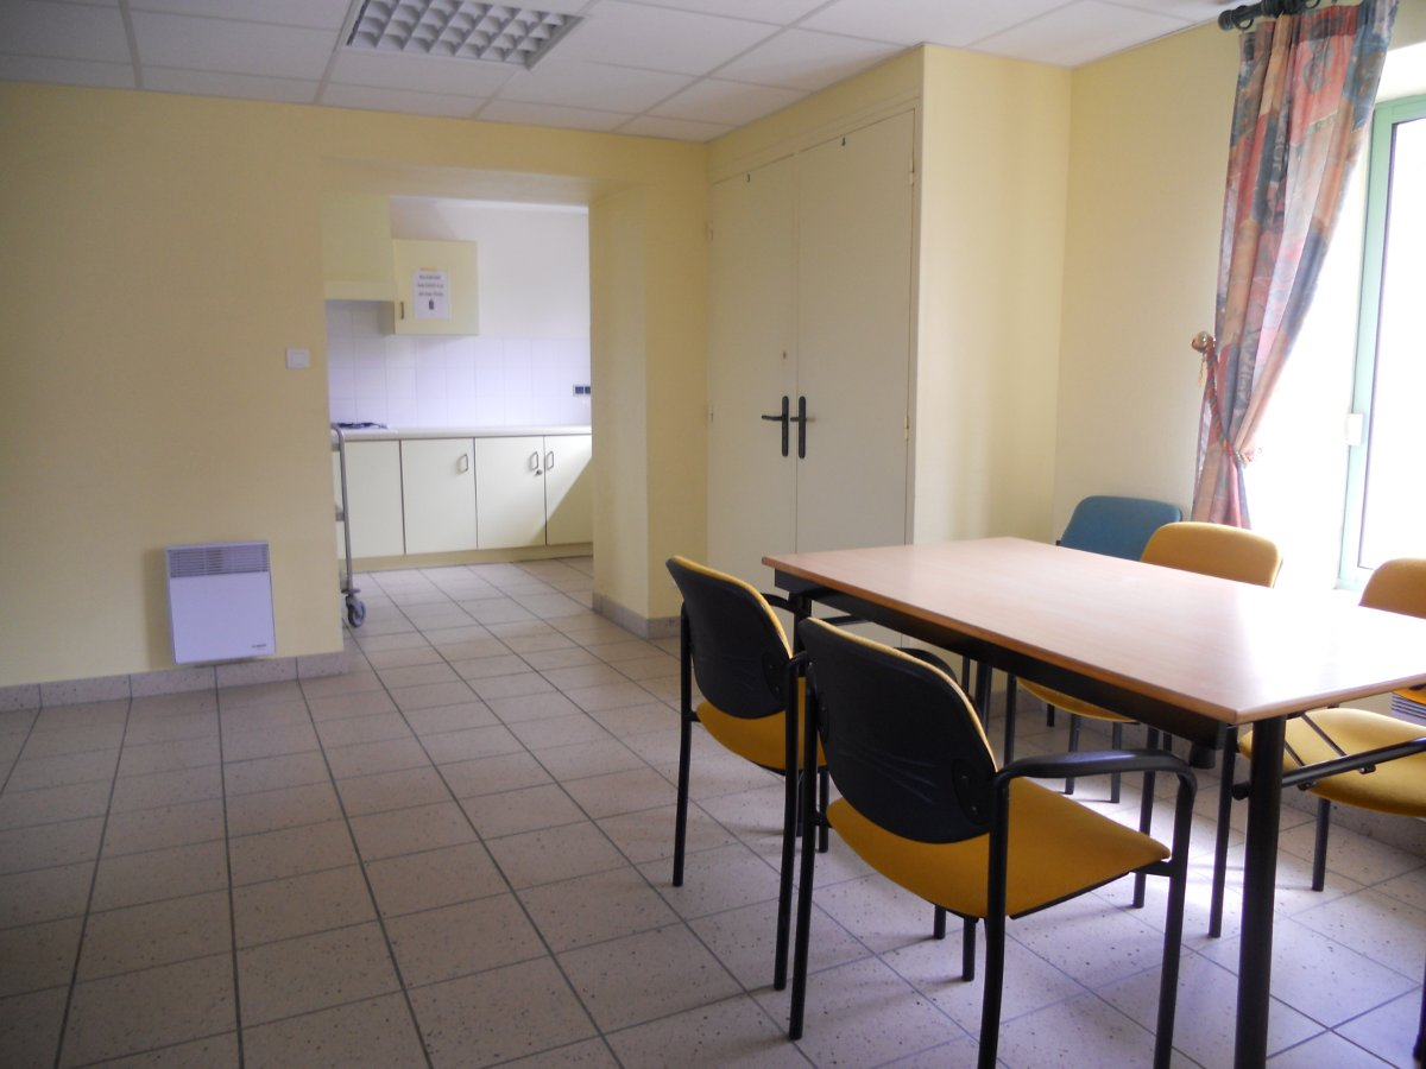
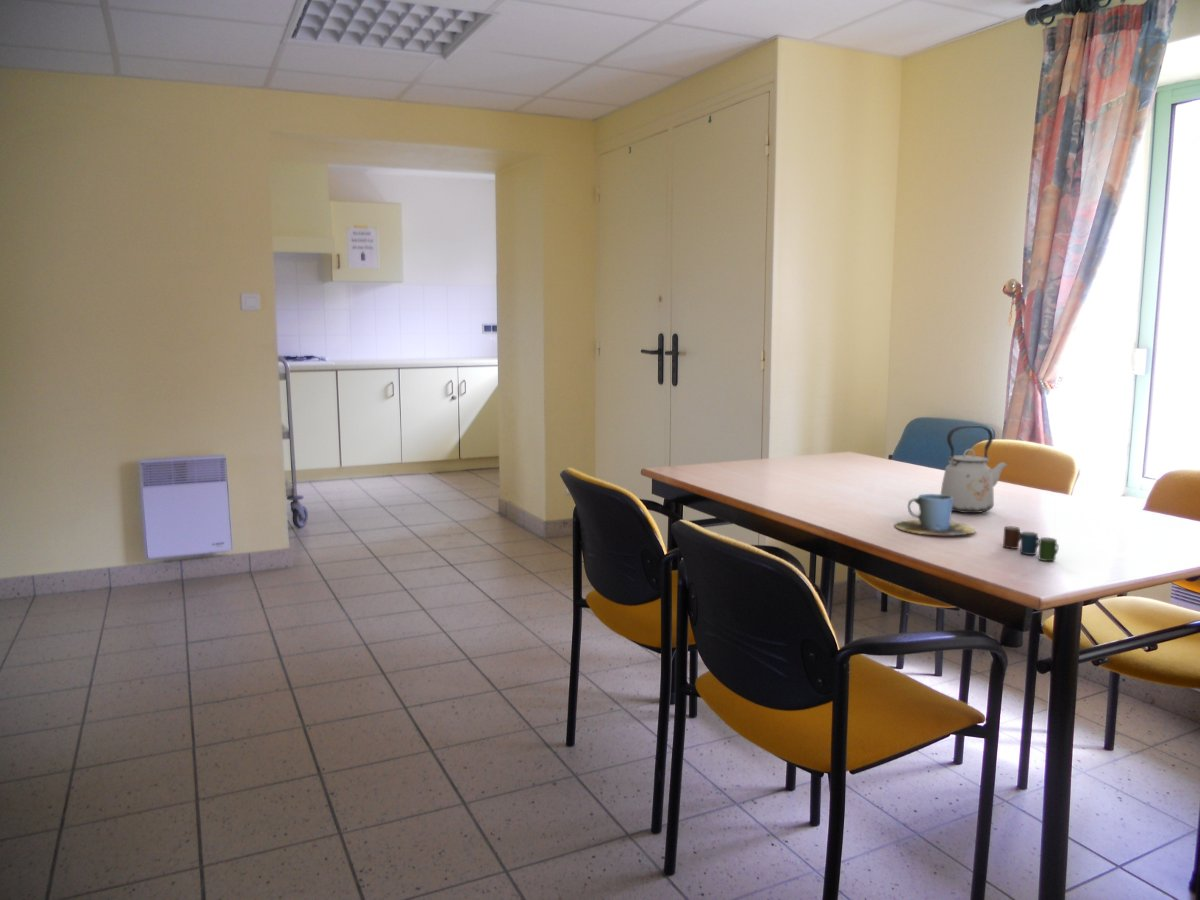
+ kettle [940,425,1009,514]
+ cup [1002,525,1060,562]
+ cup [894,493,977,536]
